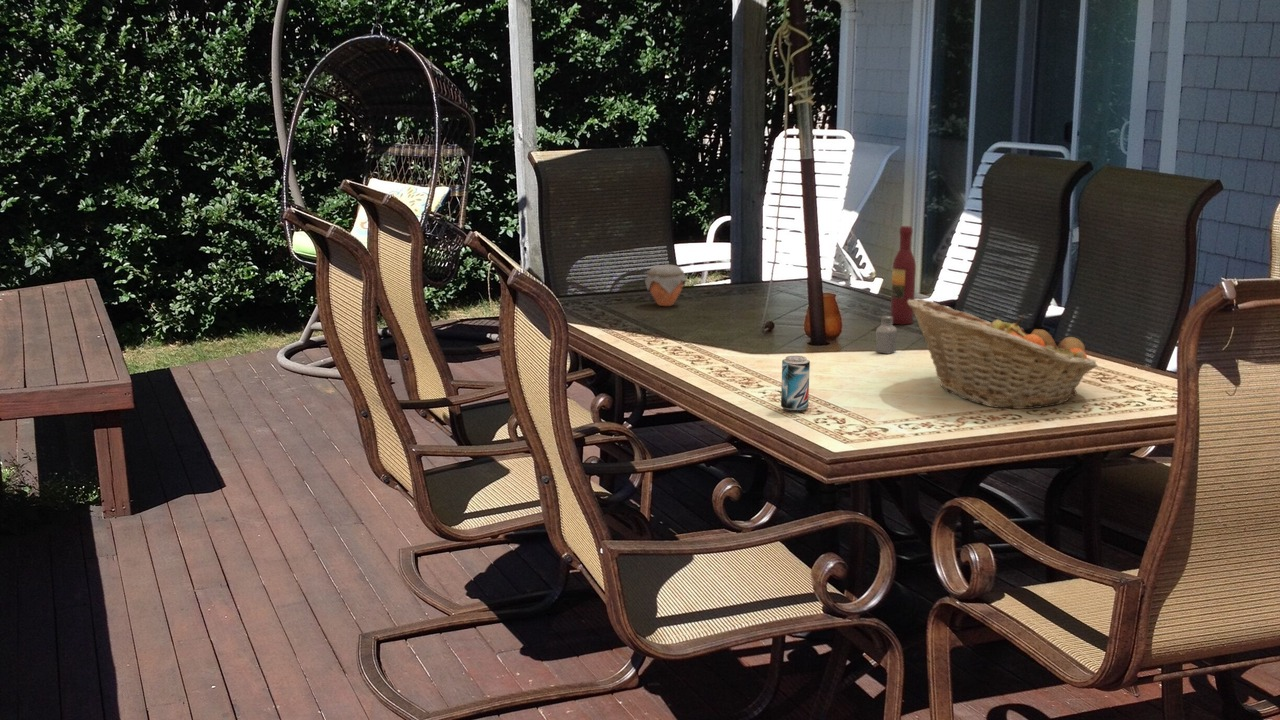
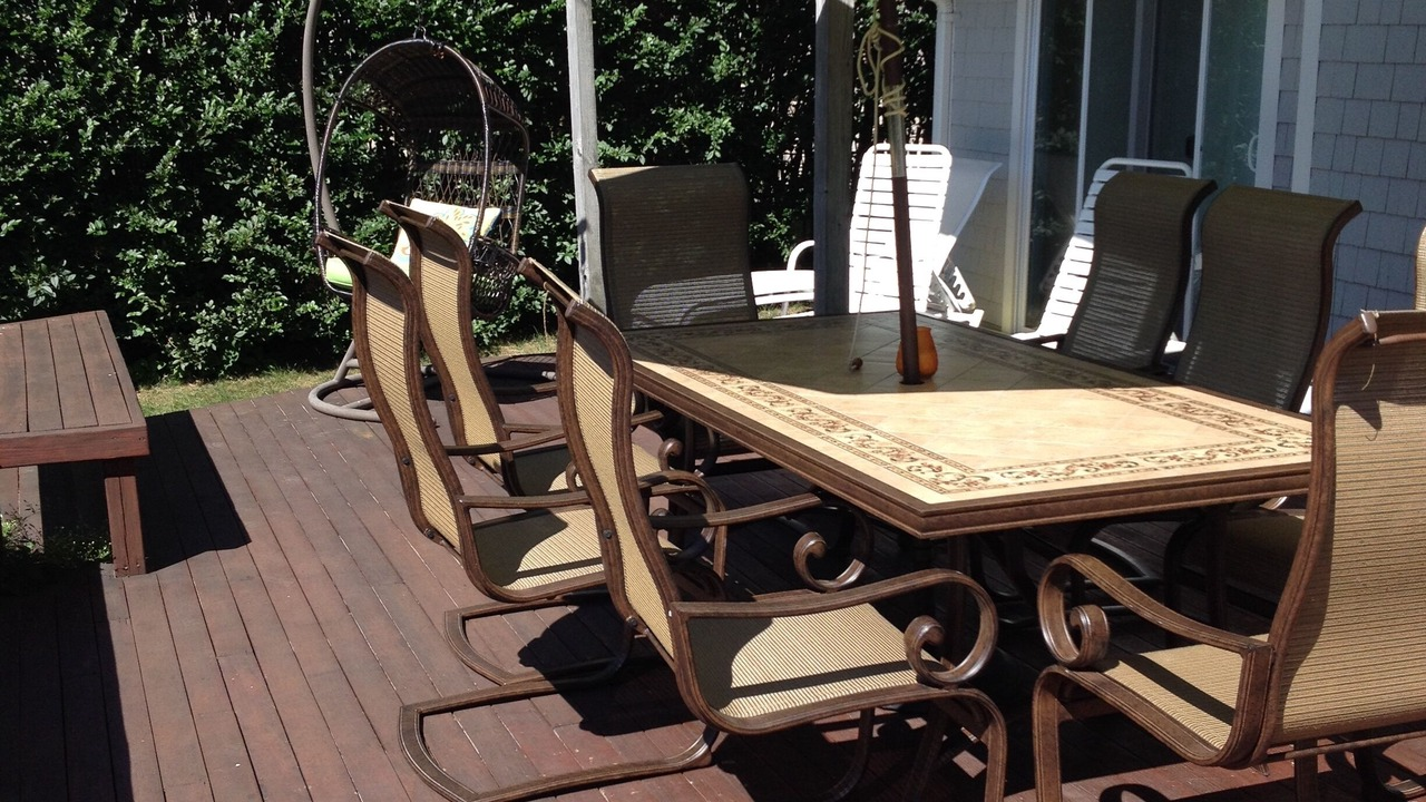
- beer can [780,355,811,413]
- jar [644,264,688,307]
- wine bottle [889,225,917,326]
- saltshaker [875,315,898,355]
- fruit basket [907,297,1098,410]
